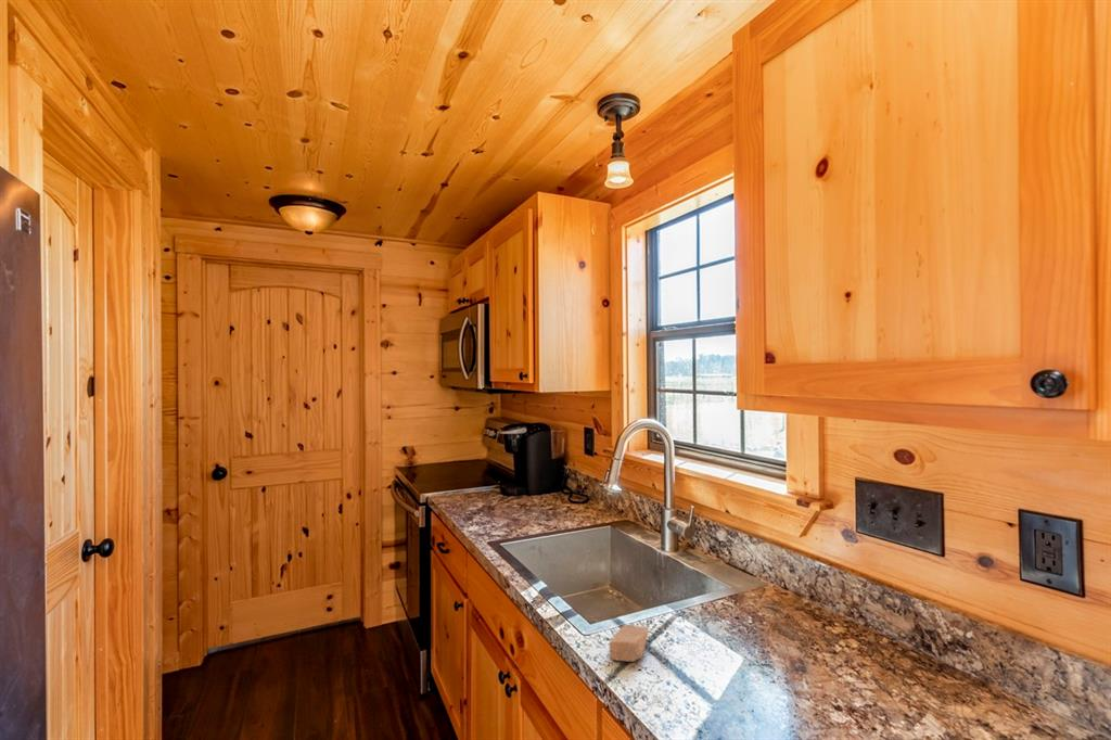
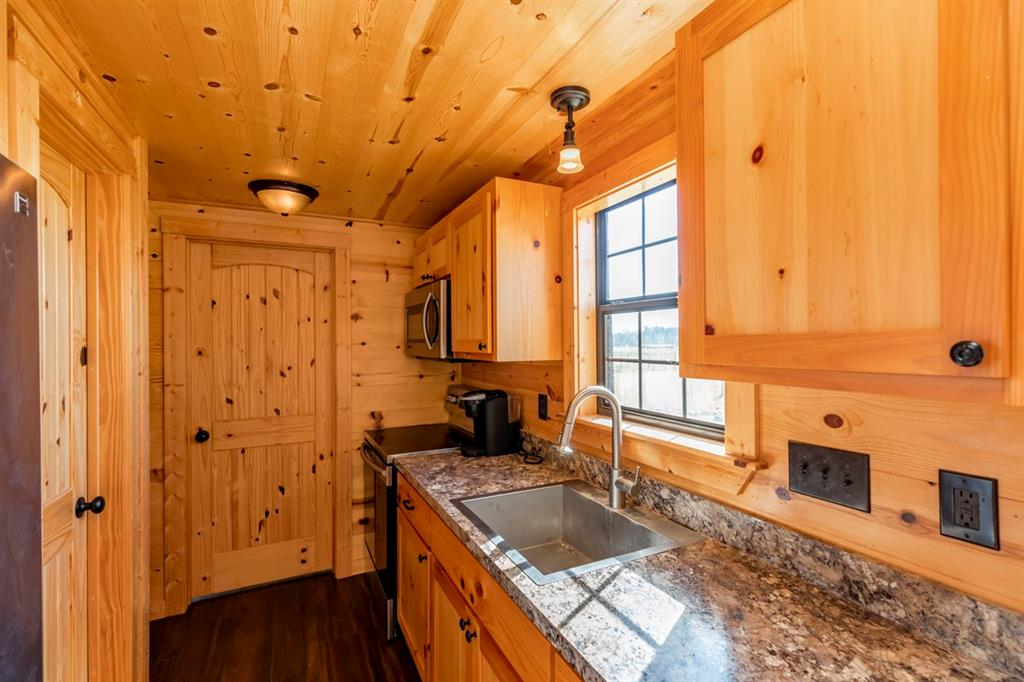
- soap bar [609,624,650,663]
